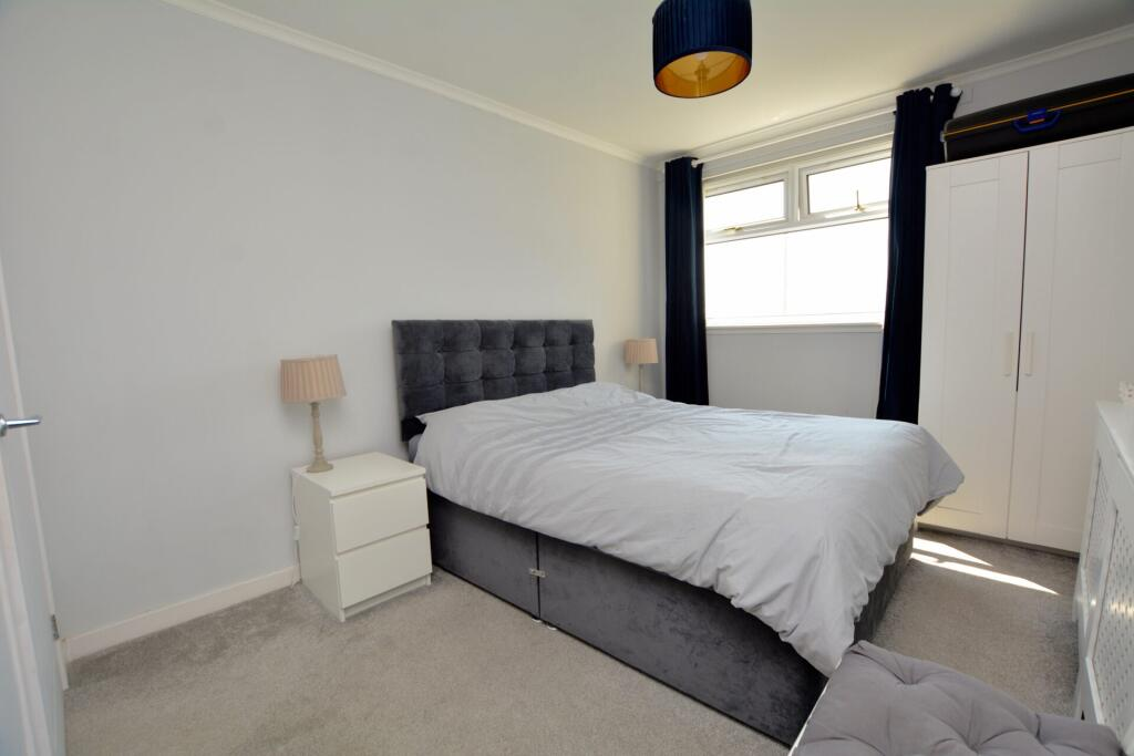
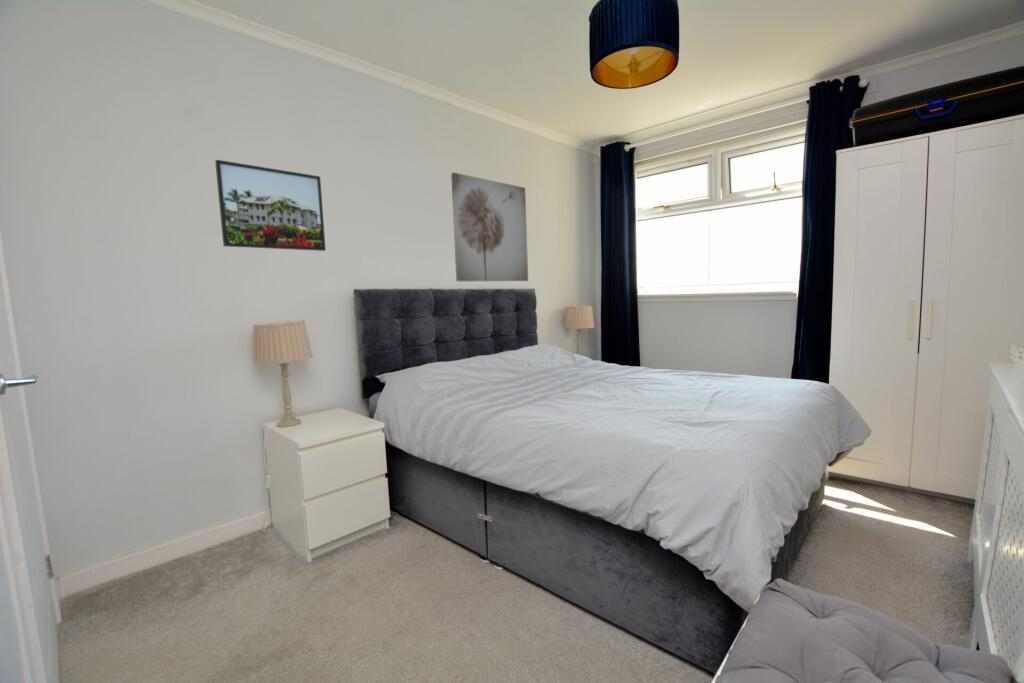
+ wall art [450,171,529,282]
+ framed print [214,159,327,252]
